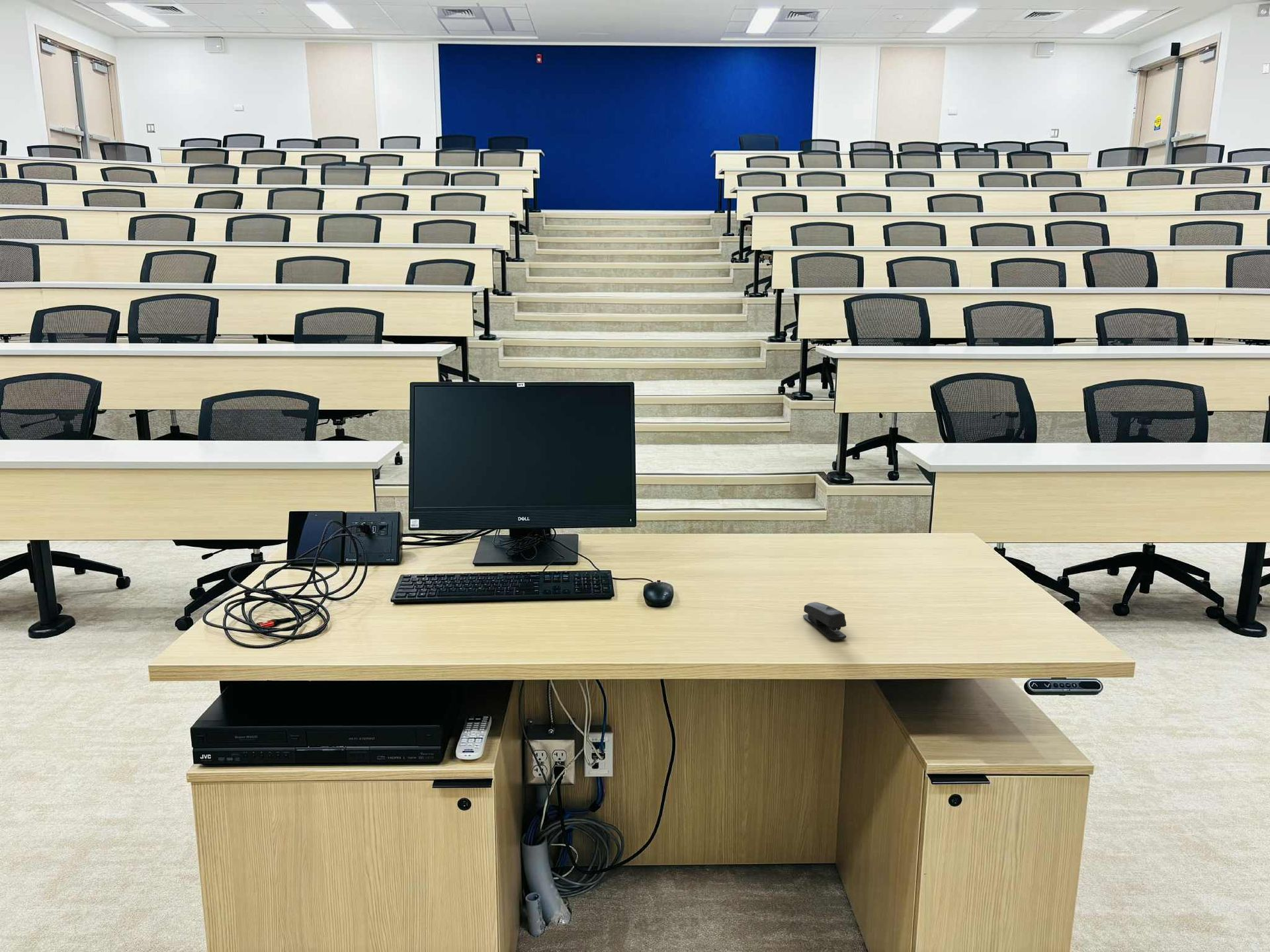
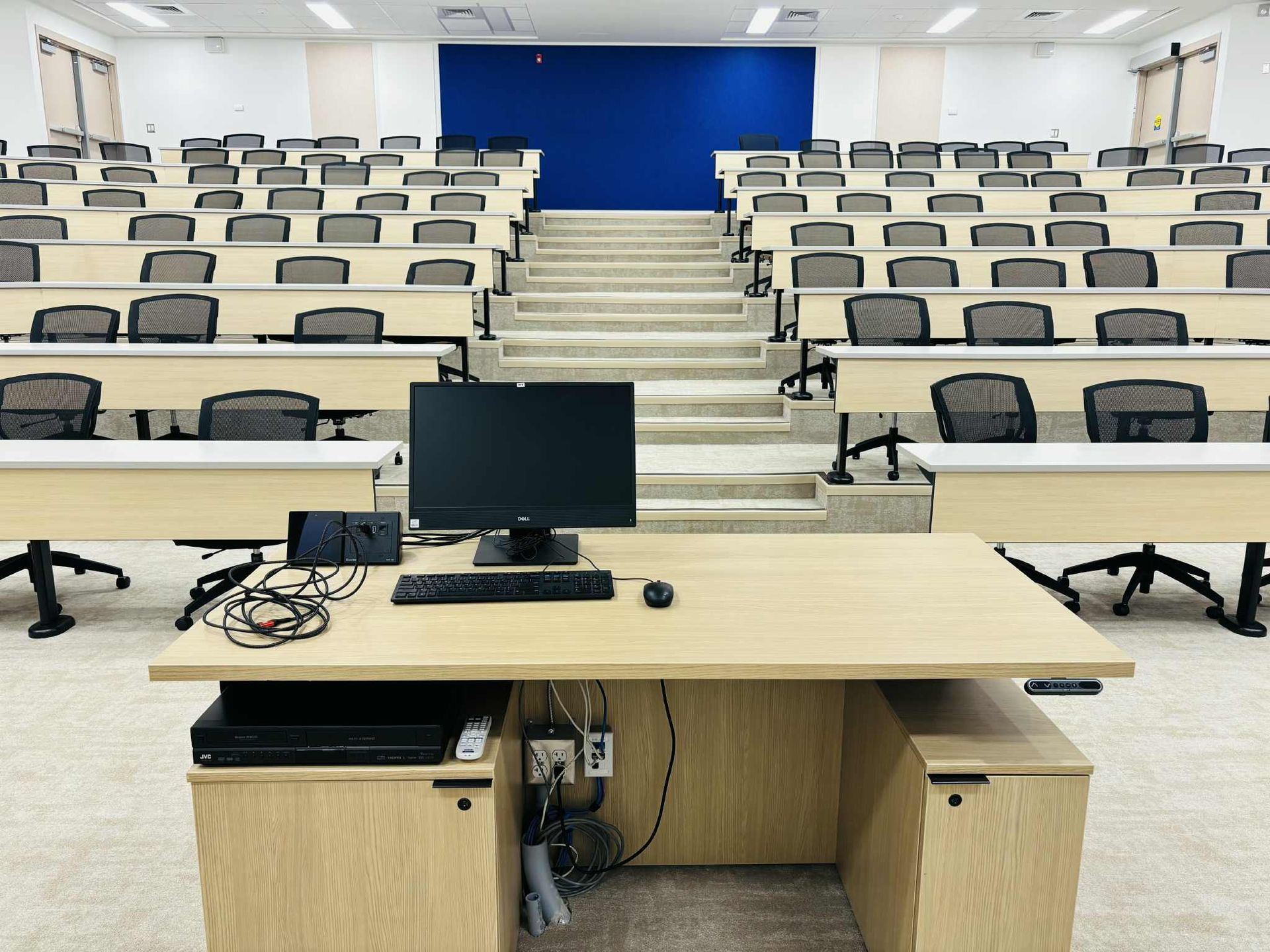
- stapler [802,602,847,641]
